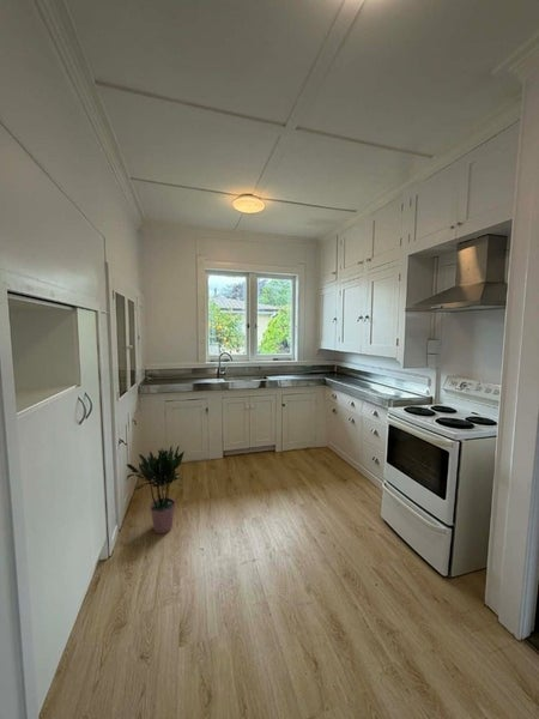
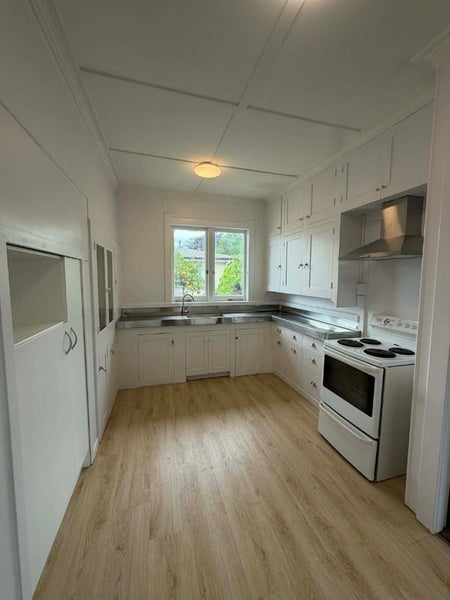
- potted plant [125,445,186,534]
